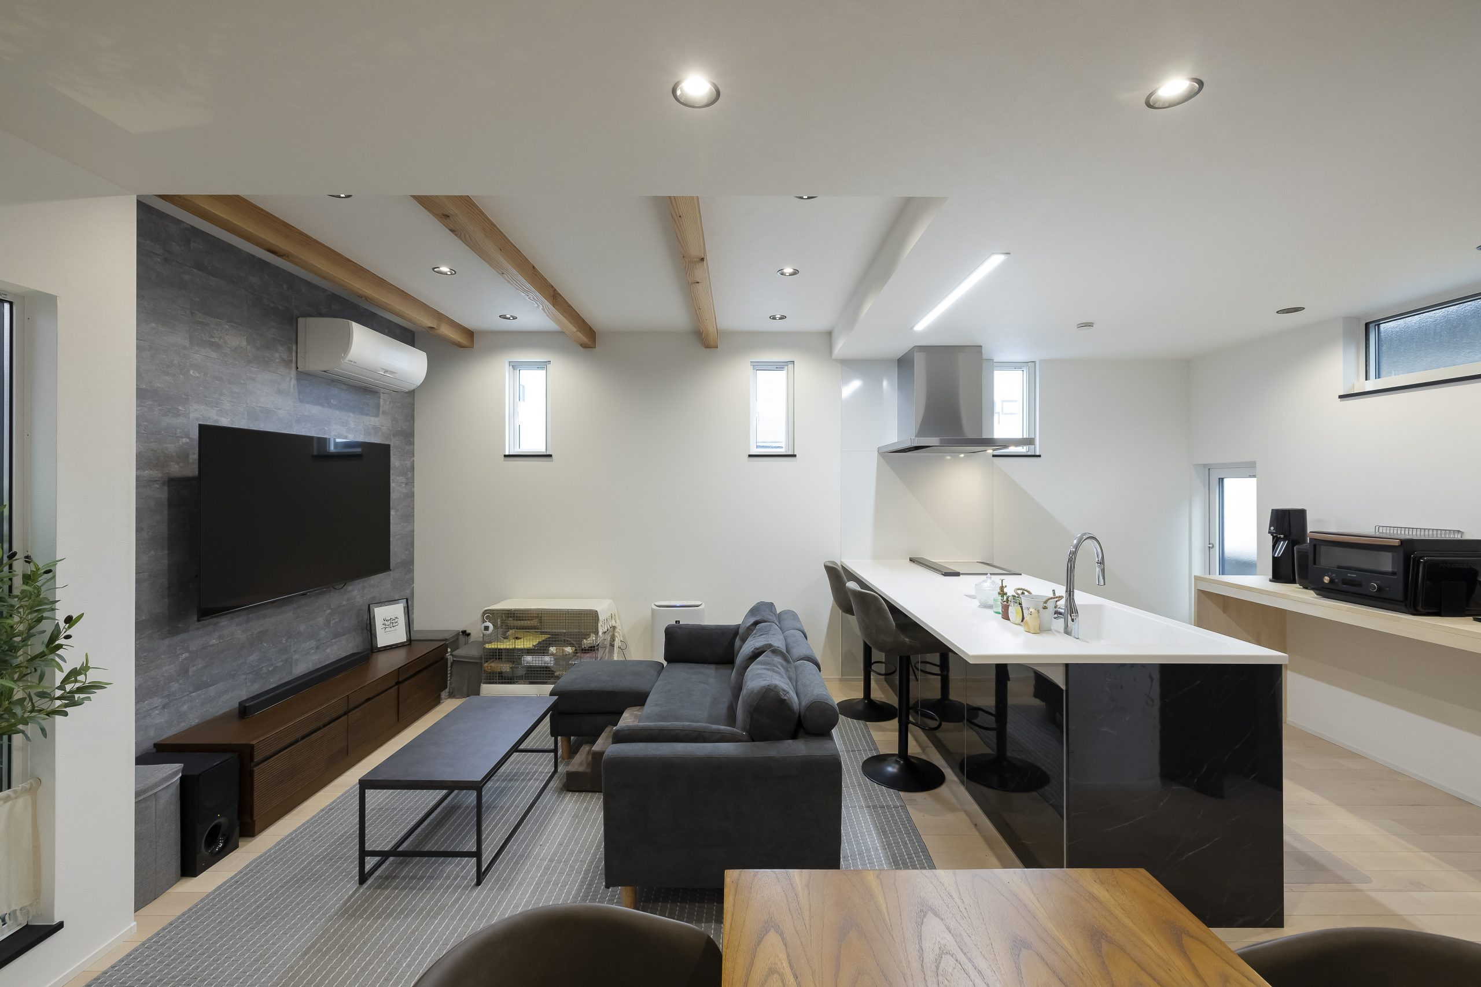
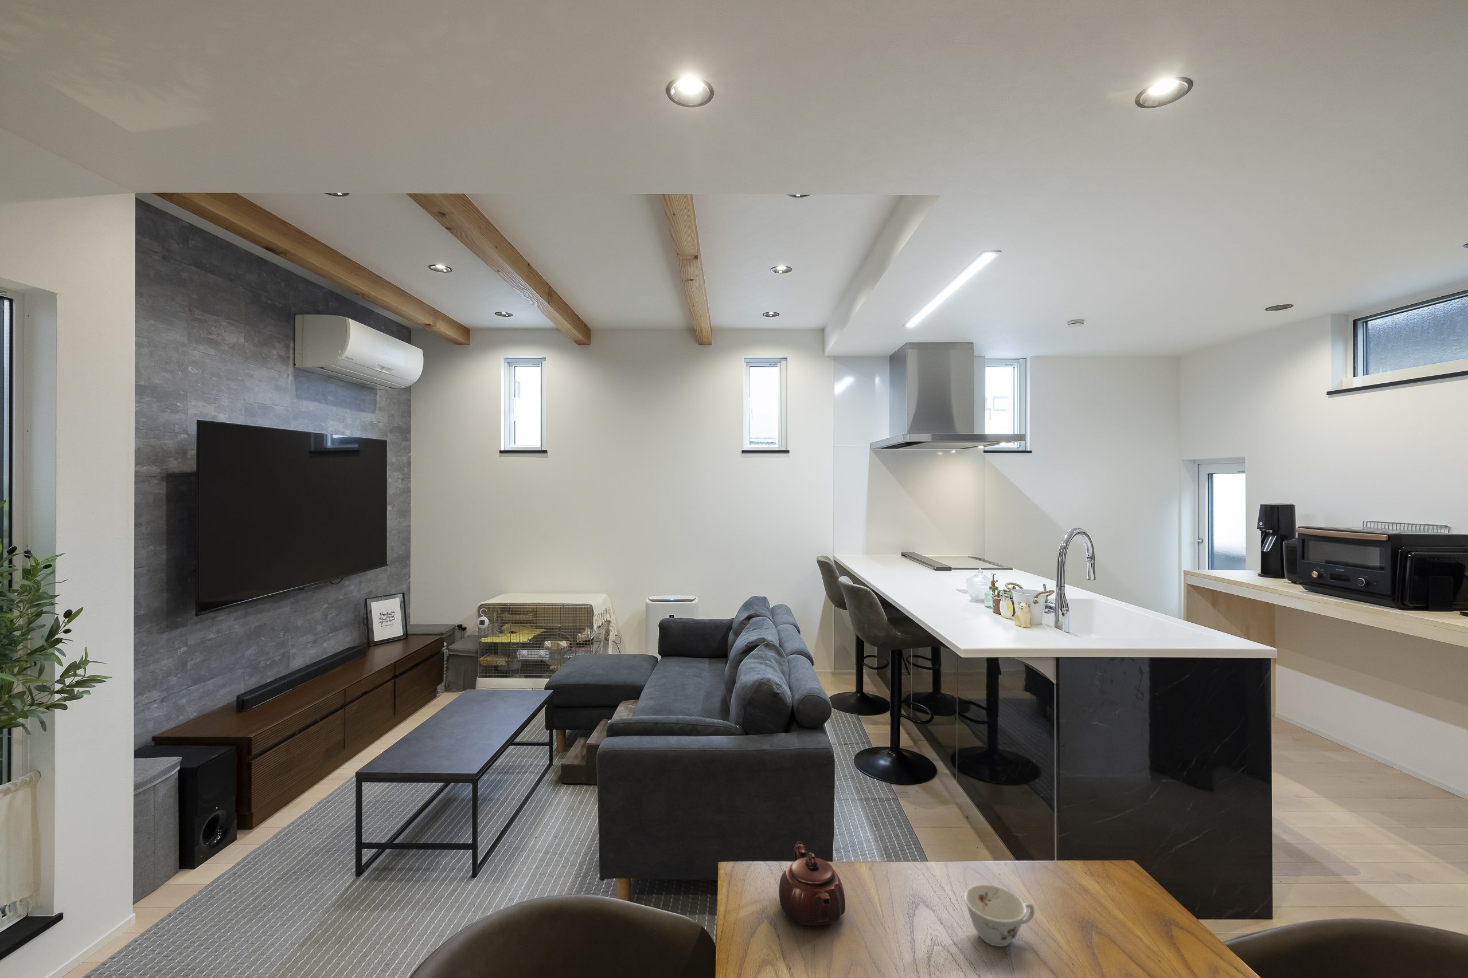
+ teapot [779,842,845,927]
+ teacup [963,884,1035,947]
